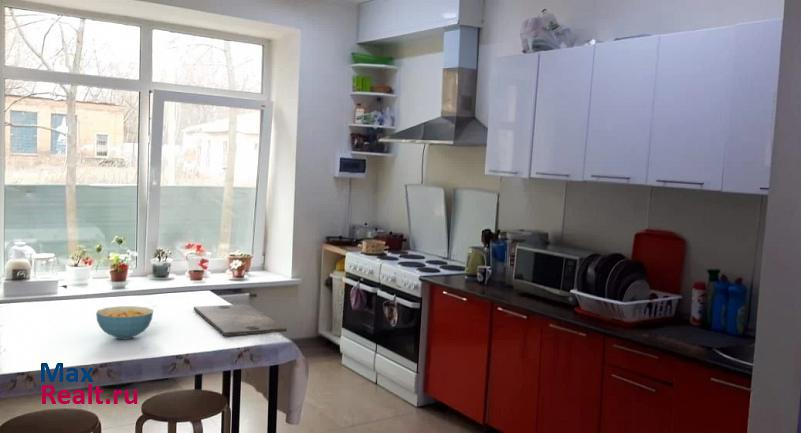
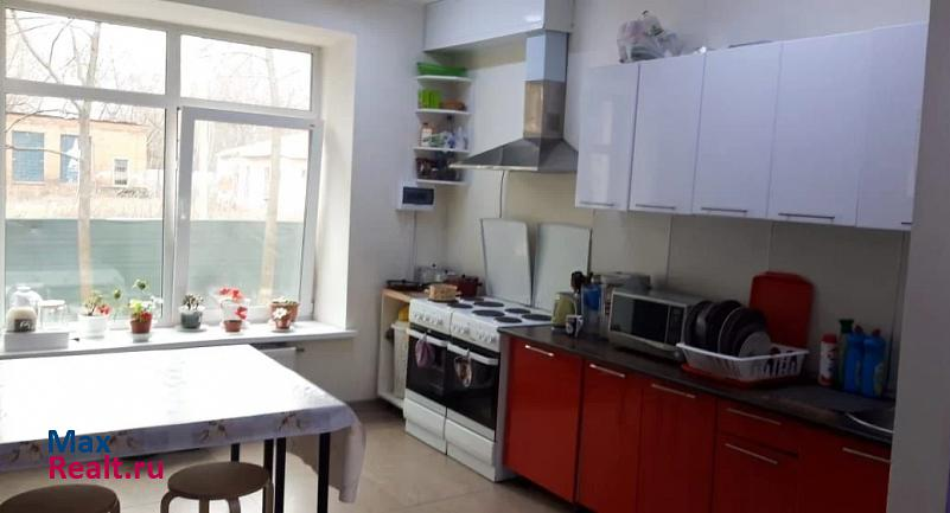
- cutting board [193,303,288,337]
- cereal bowl [95,305,154,340]
